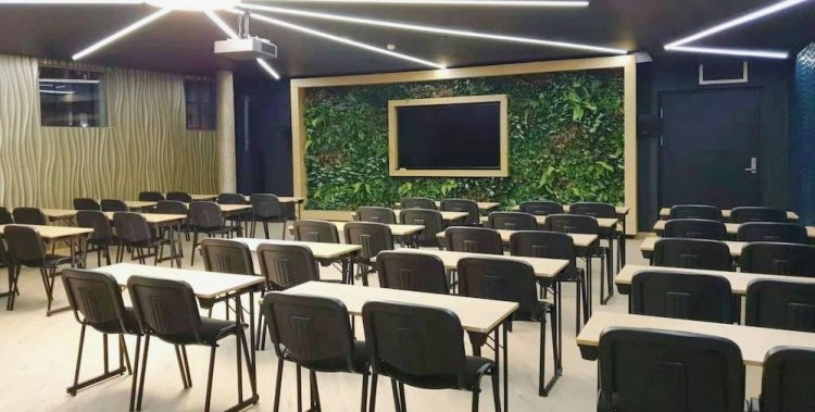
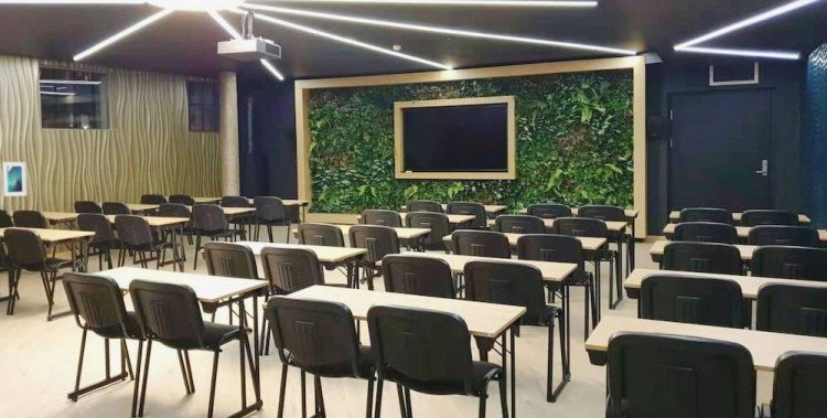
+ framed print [1,161,28,197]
